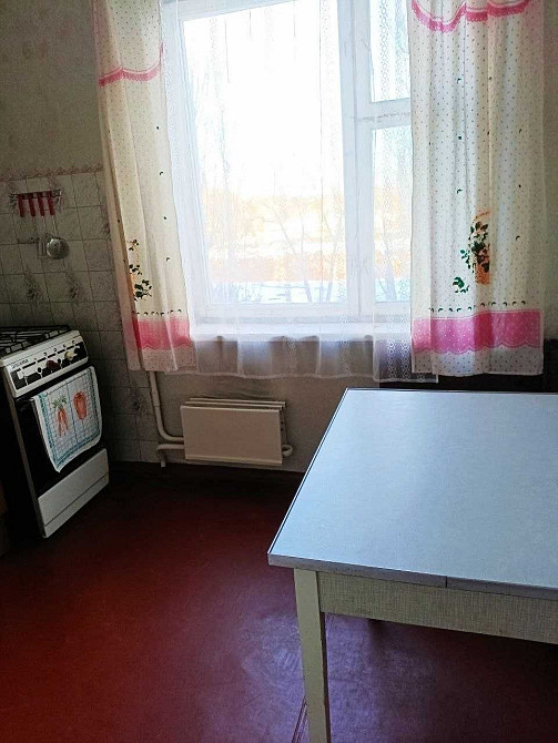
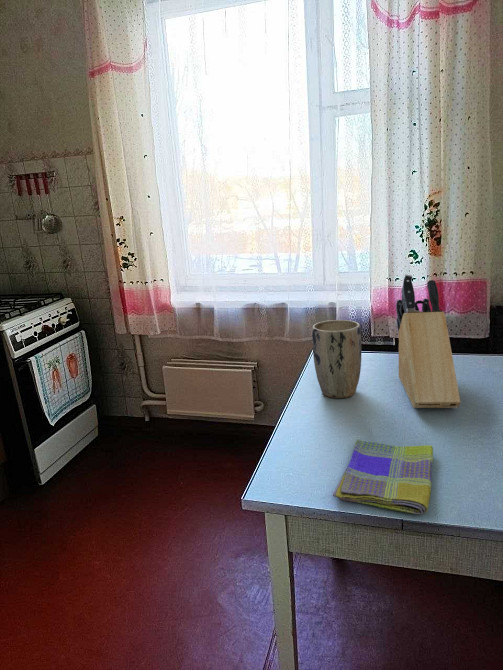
+ dish towel [332,438,434,516]
+ knife block [395,274,461,409]
+ plant pot [311,319,362,399]
